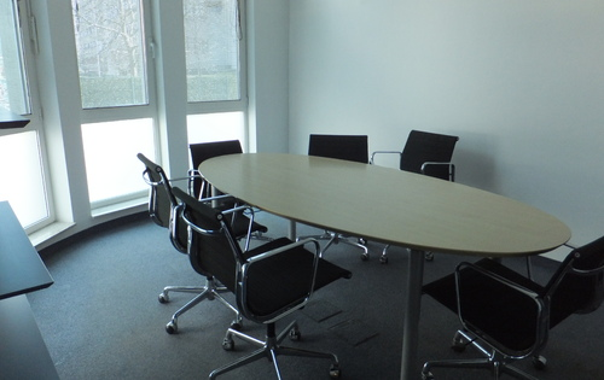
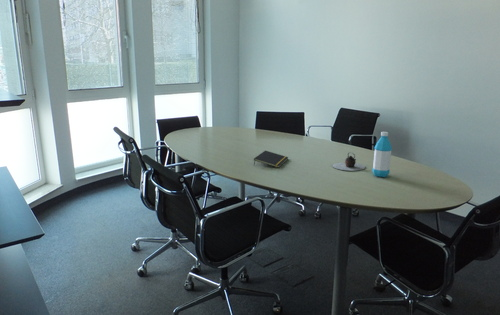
+ teapot [331,152,366,172]
+ water bottle [372,131,393,178]
+ notepad [253,150,289,169]
